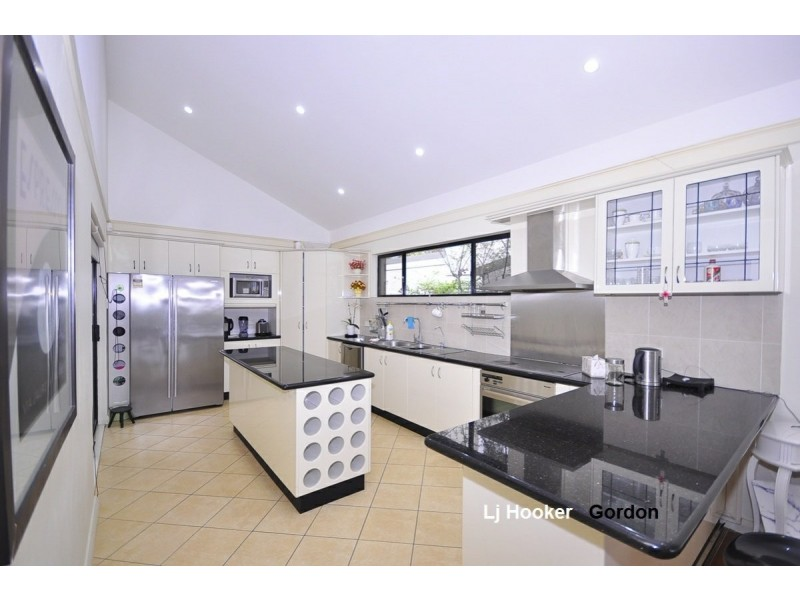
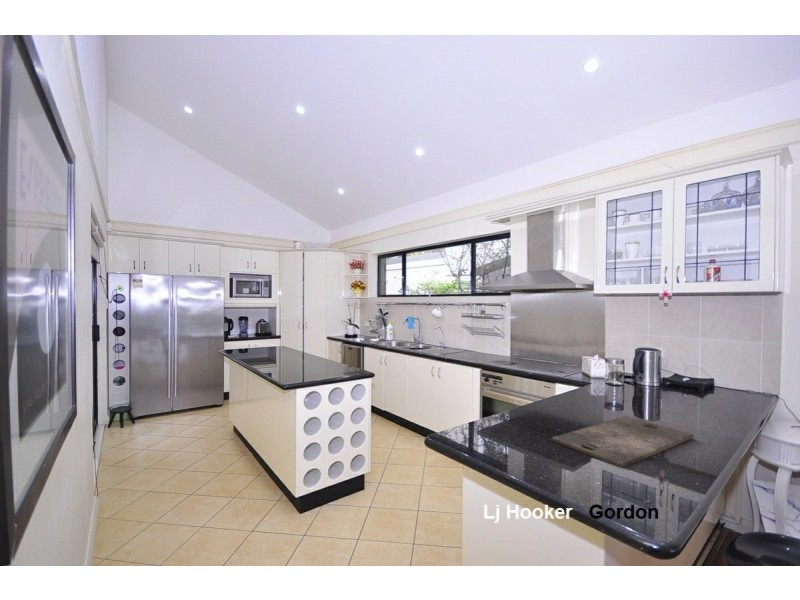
+ cutting board [550,415,695,469]
